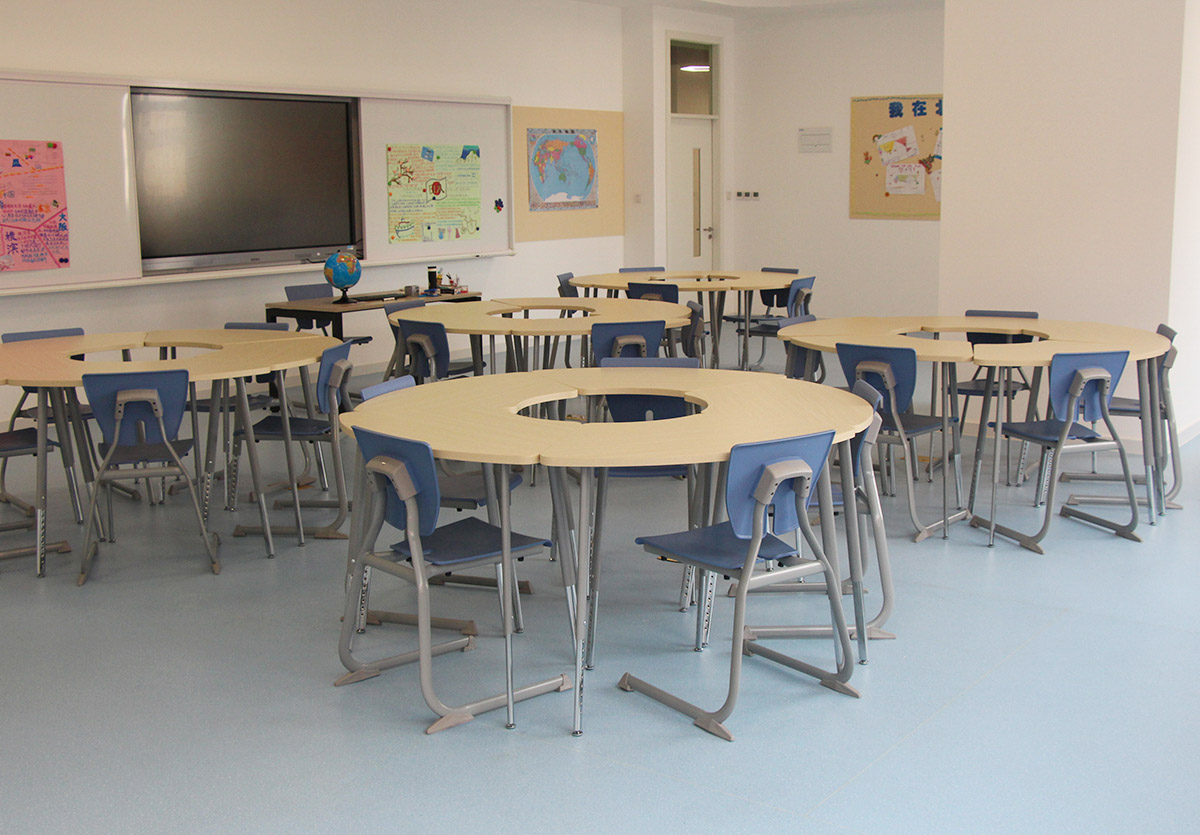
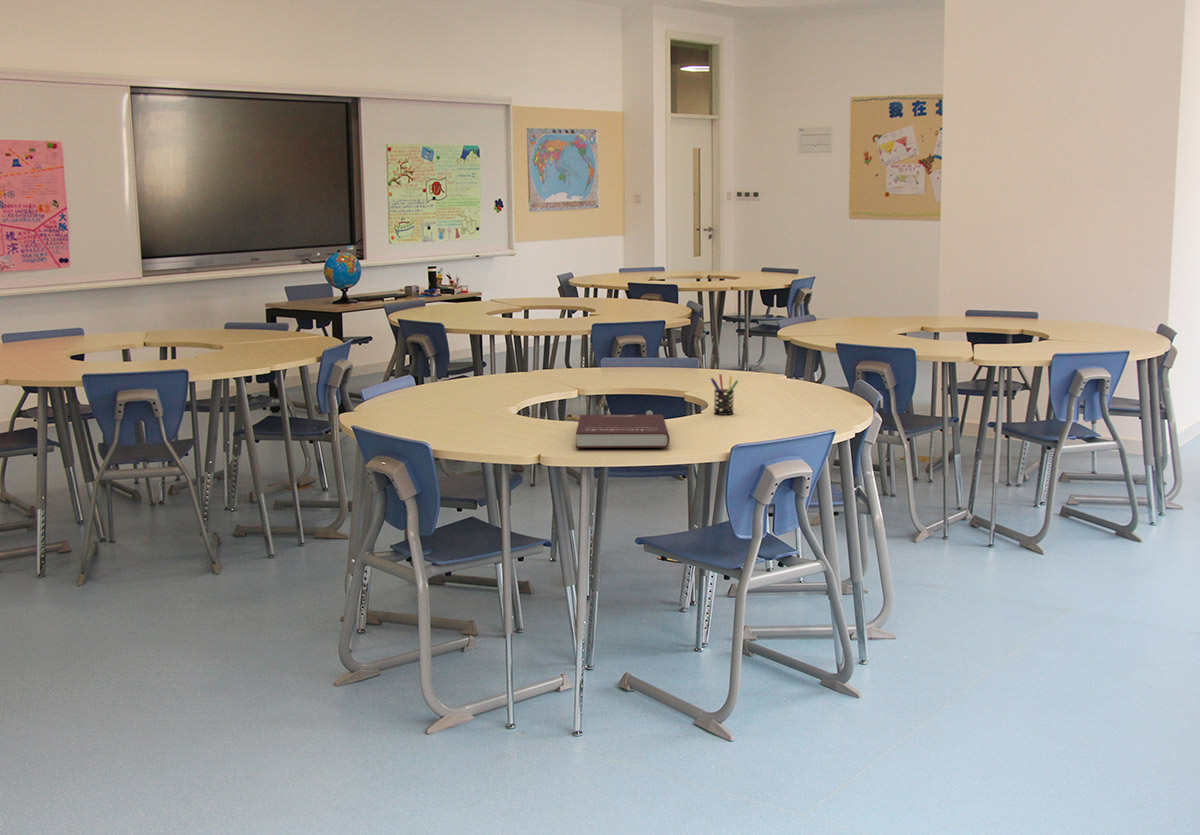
+ book [575,414,670,449]
+ pen holder [710,373,739,416]
